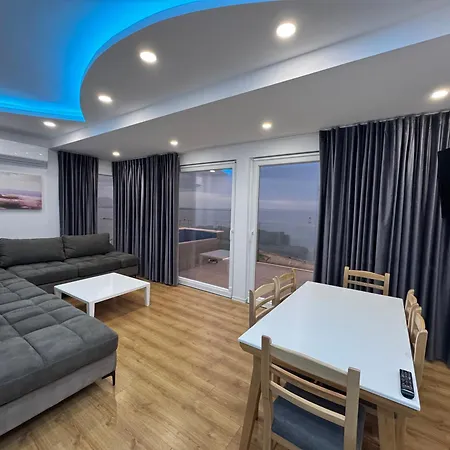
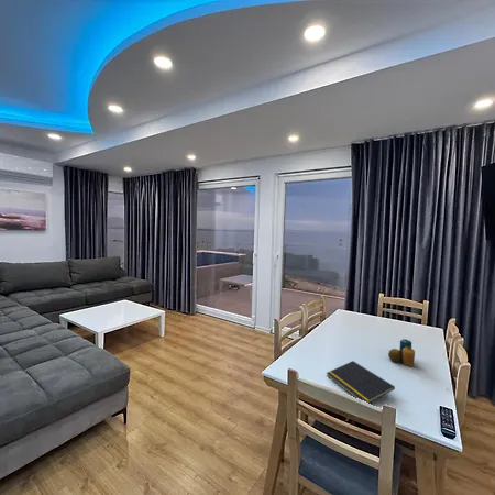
+ notepad [326,360,396,404]
+ candle [387,338,416,367]
